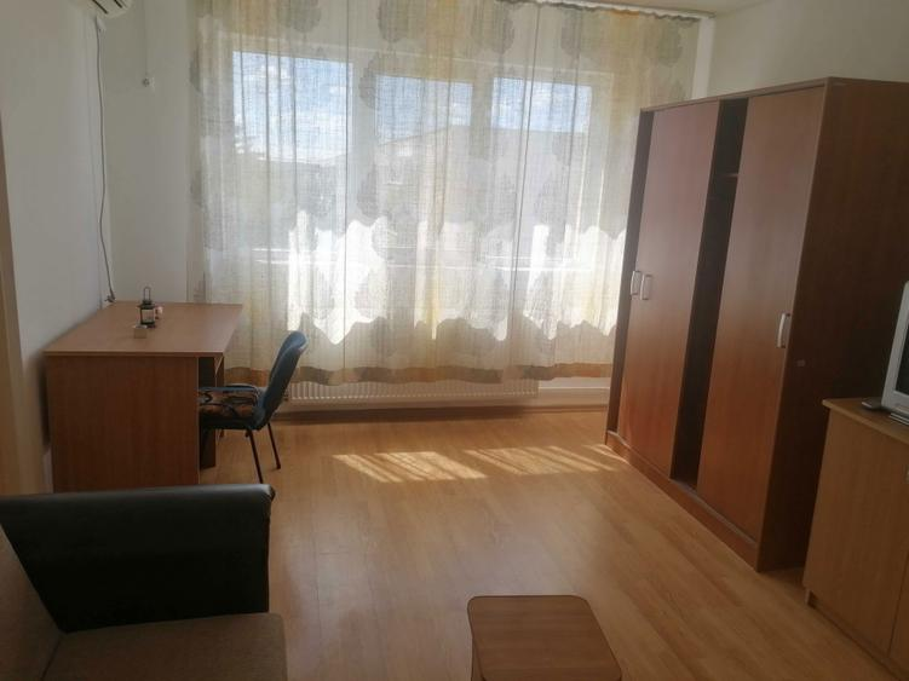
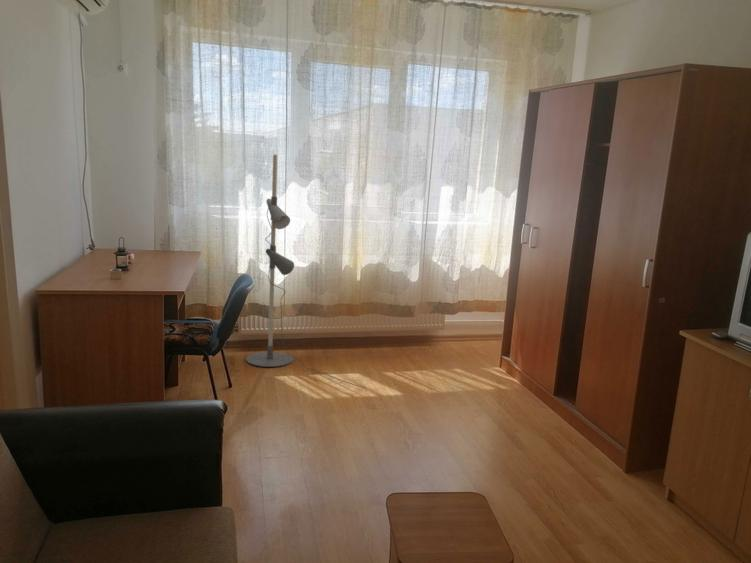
+ floor lamp [245,153,366,389]
